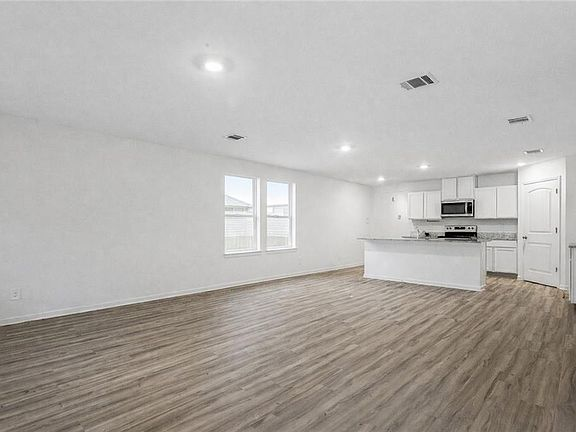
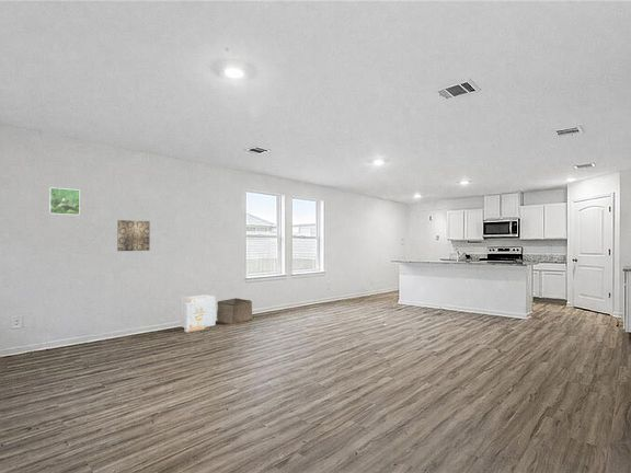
+ product box [181,293,217,333]
+ wall art [116,219,151,252]
+ storage bin [216,297,253,325]
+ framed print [48,186,81,216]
